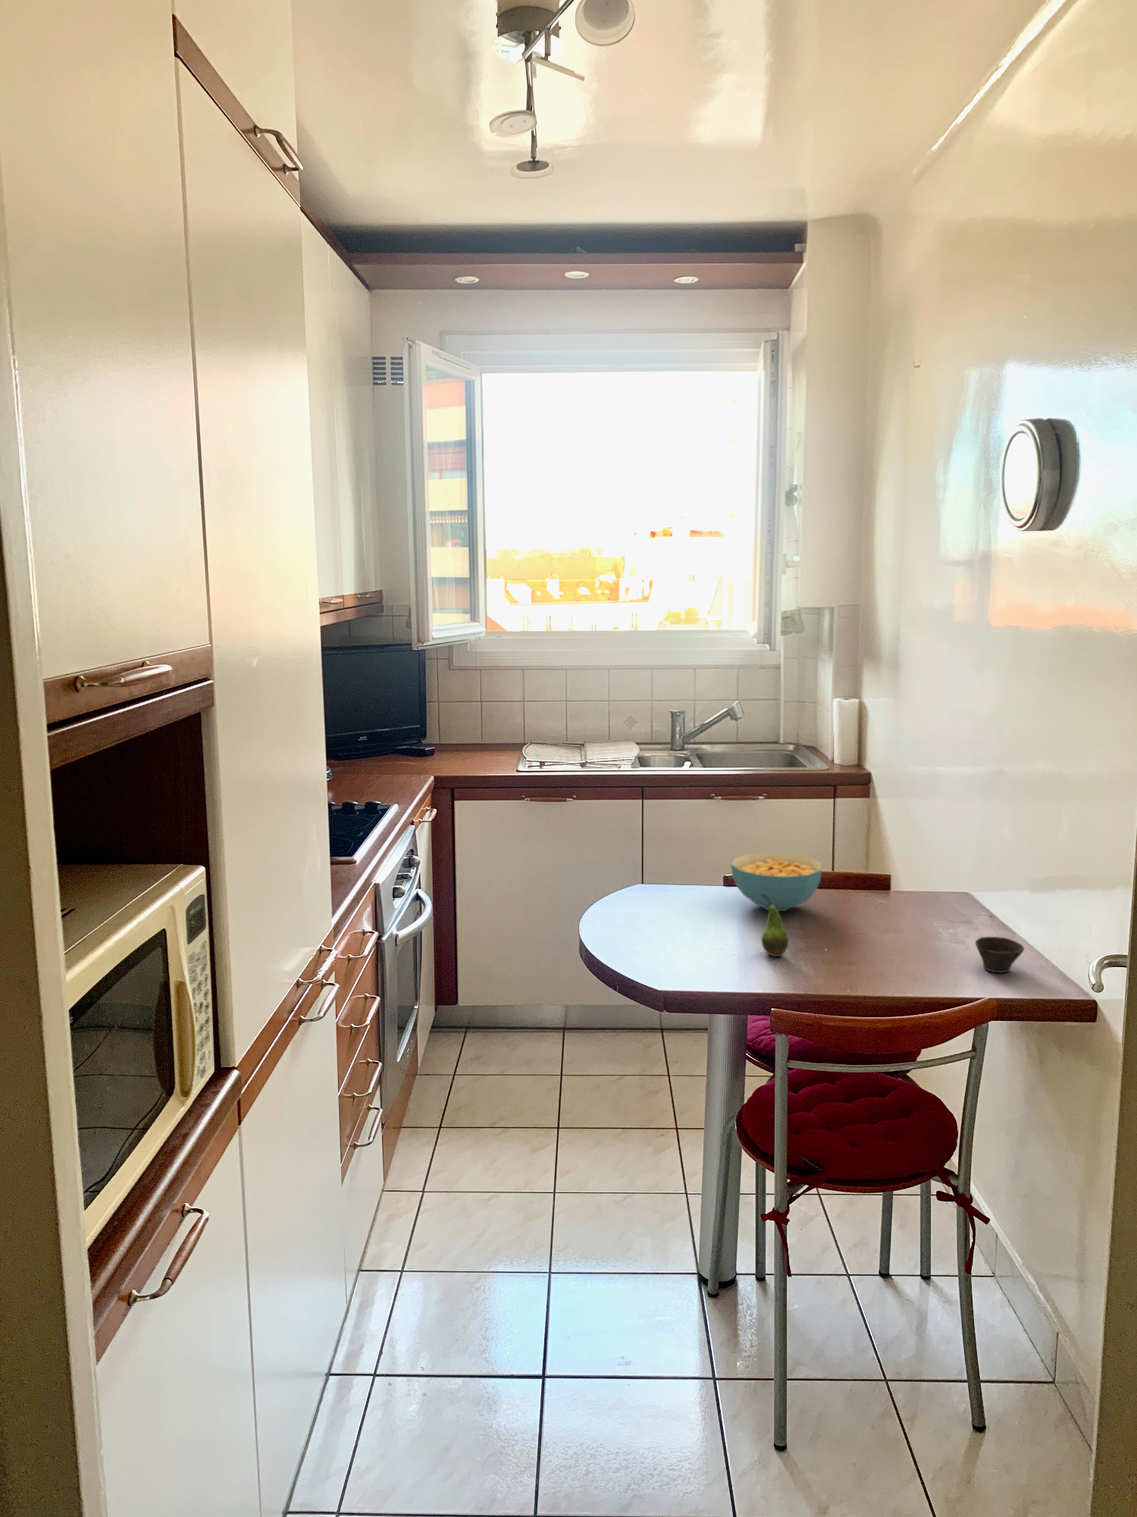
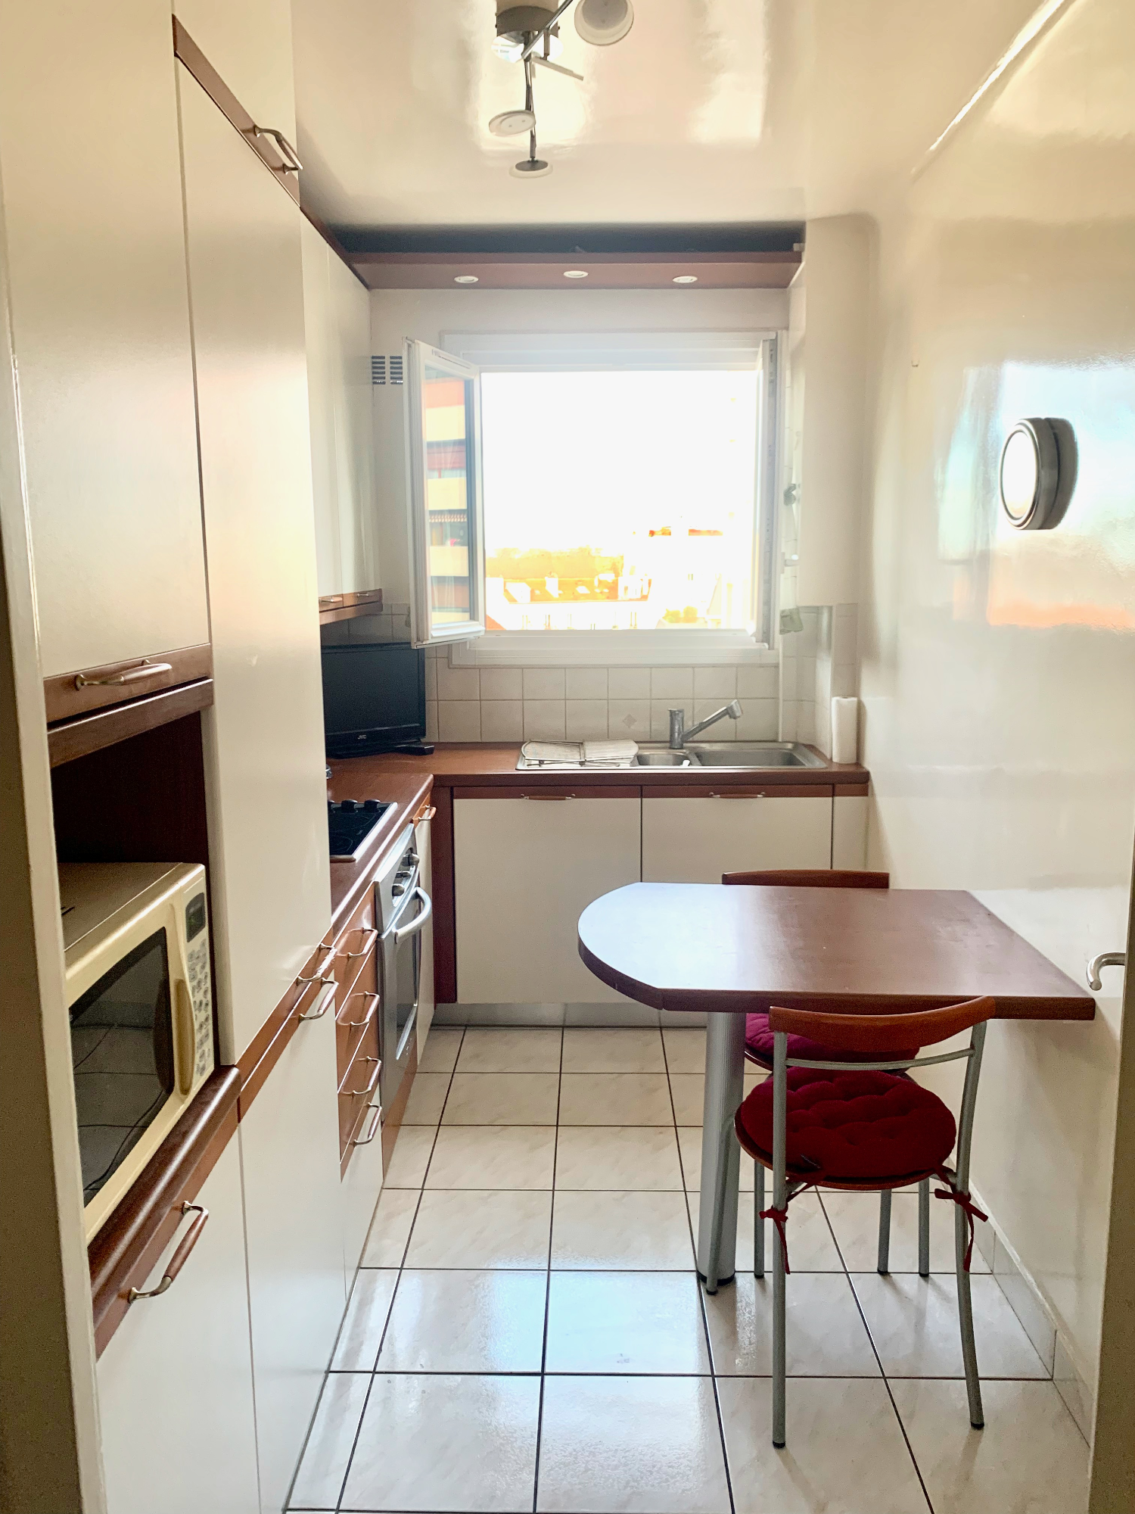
- fruit [761,895,789,957]
- cereal bowl [730,852,824,911]
- cup [975,936,1025,974]
